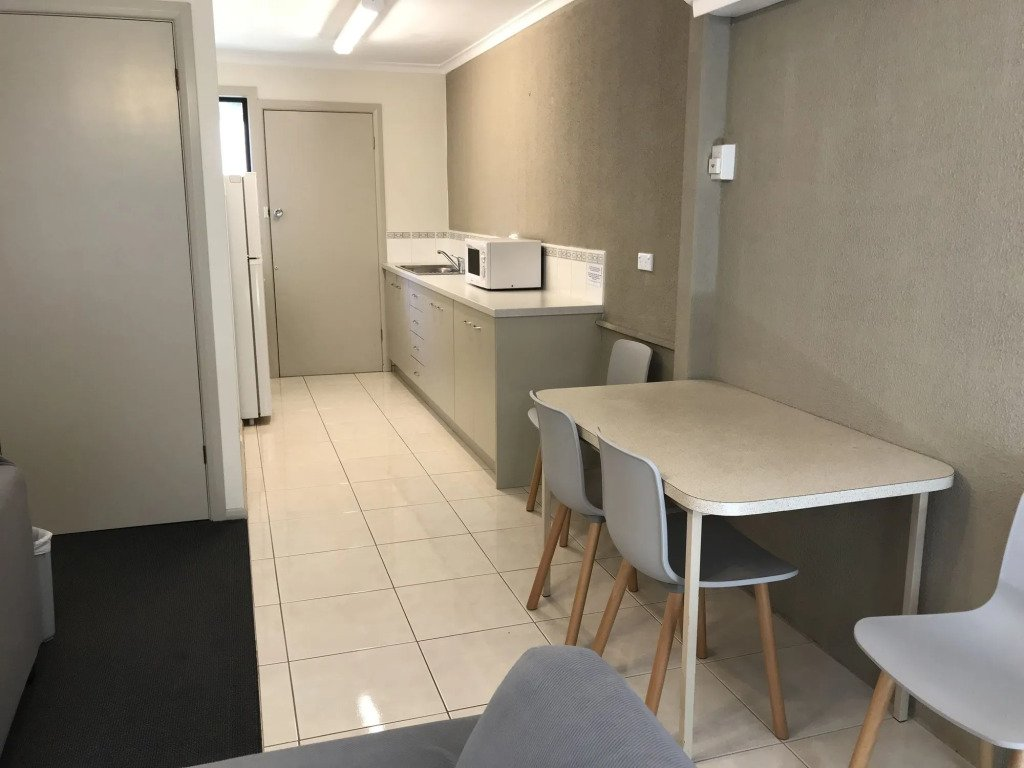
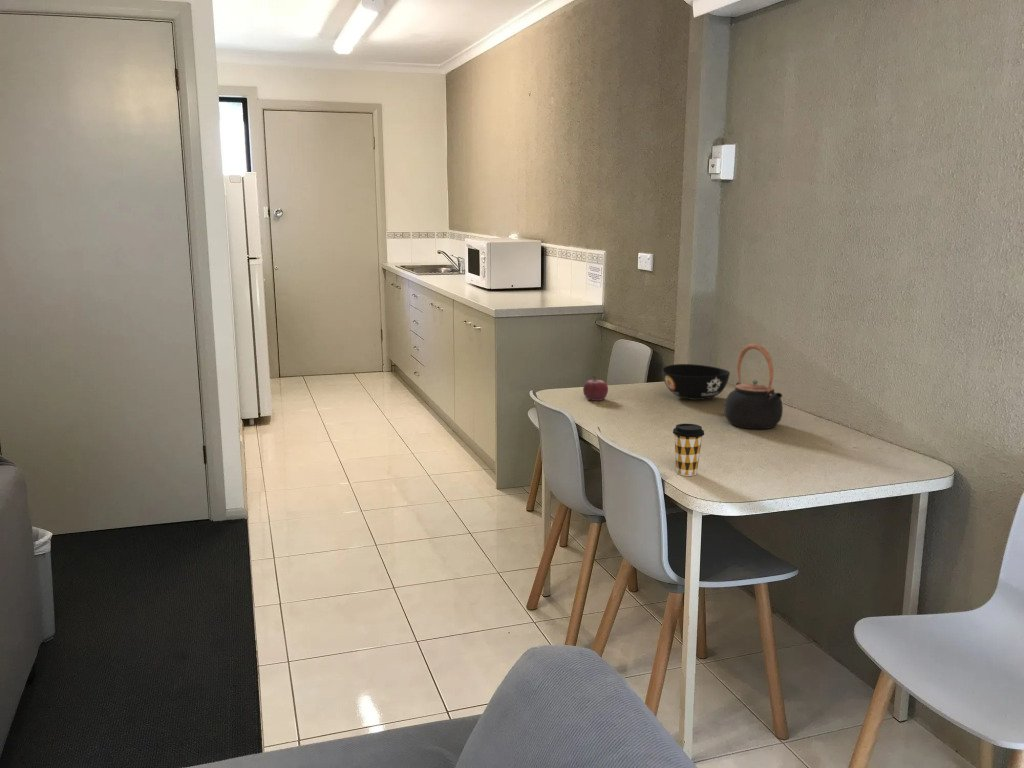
+ coffee cup [672,423,705,477]
+ teapot [723,342,784,430]
+ fruit [582,375,609,402]
+ bowl [661,363,731,401]
